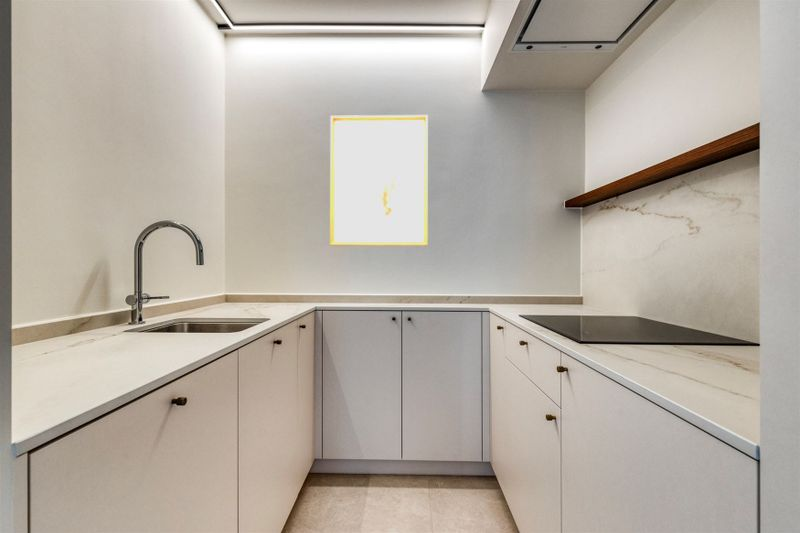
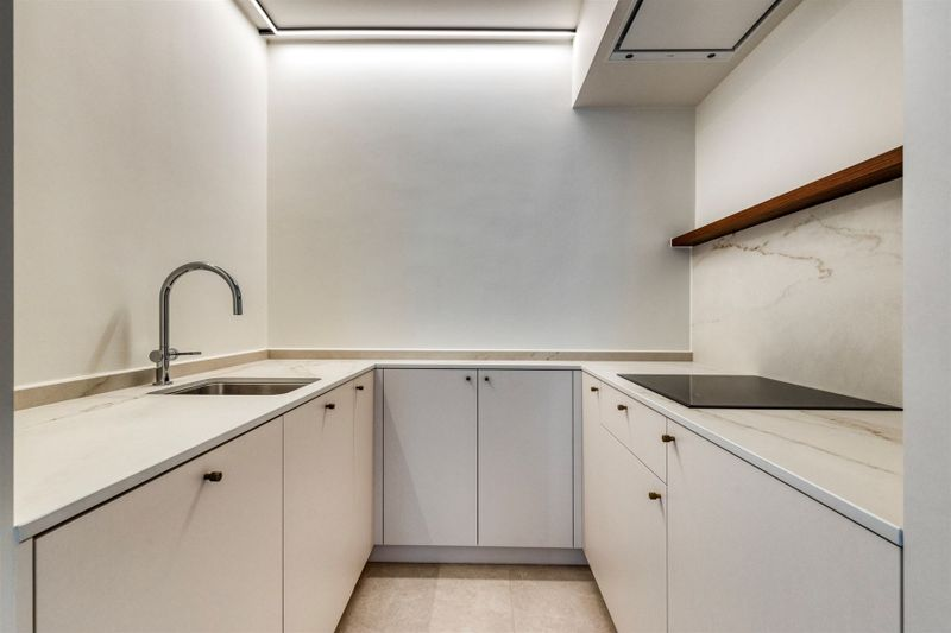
- wall art [329,114,429,247]
